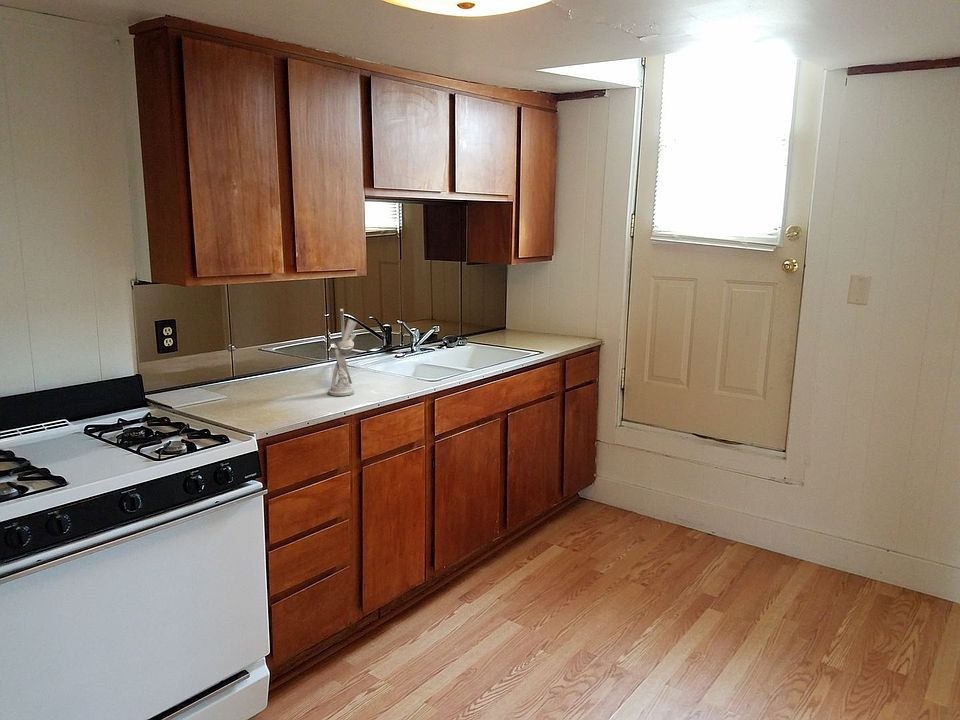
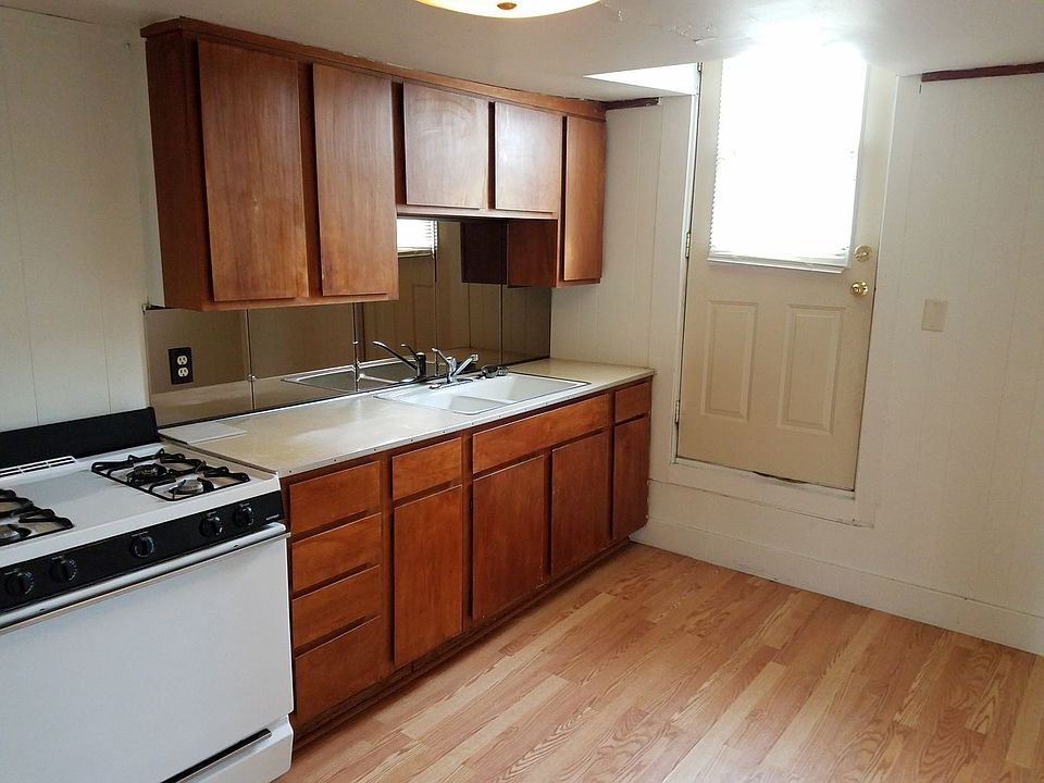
- utensil holder [327,308,358,397]
